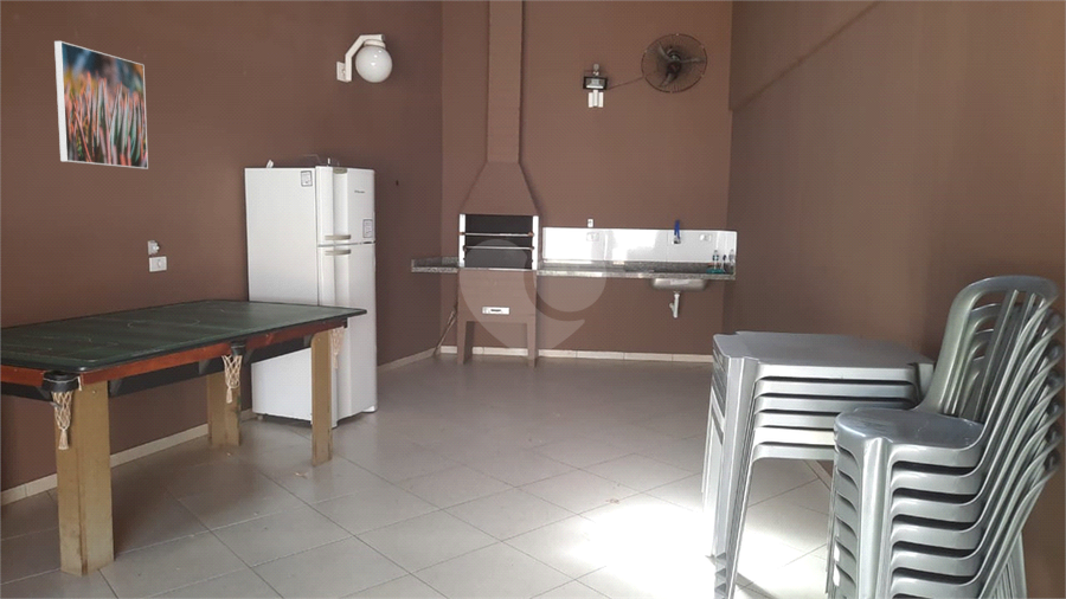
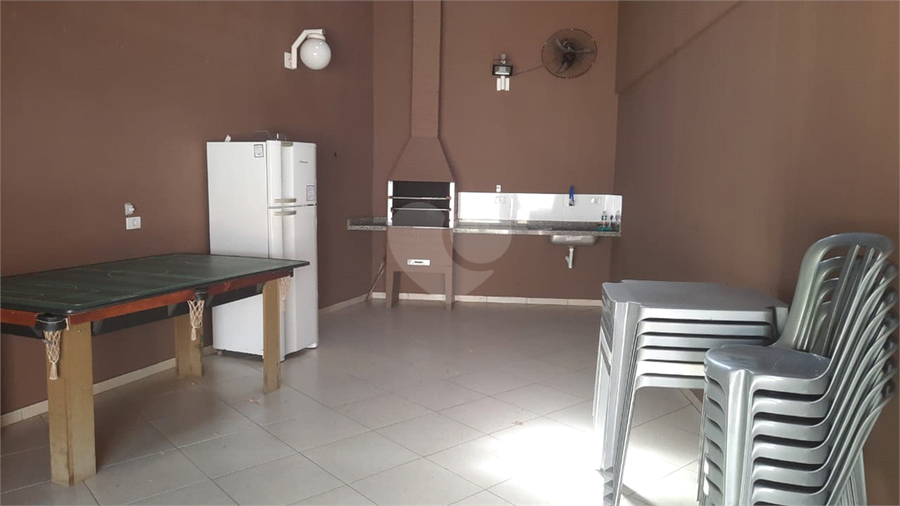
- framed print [53,40,149,170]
